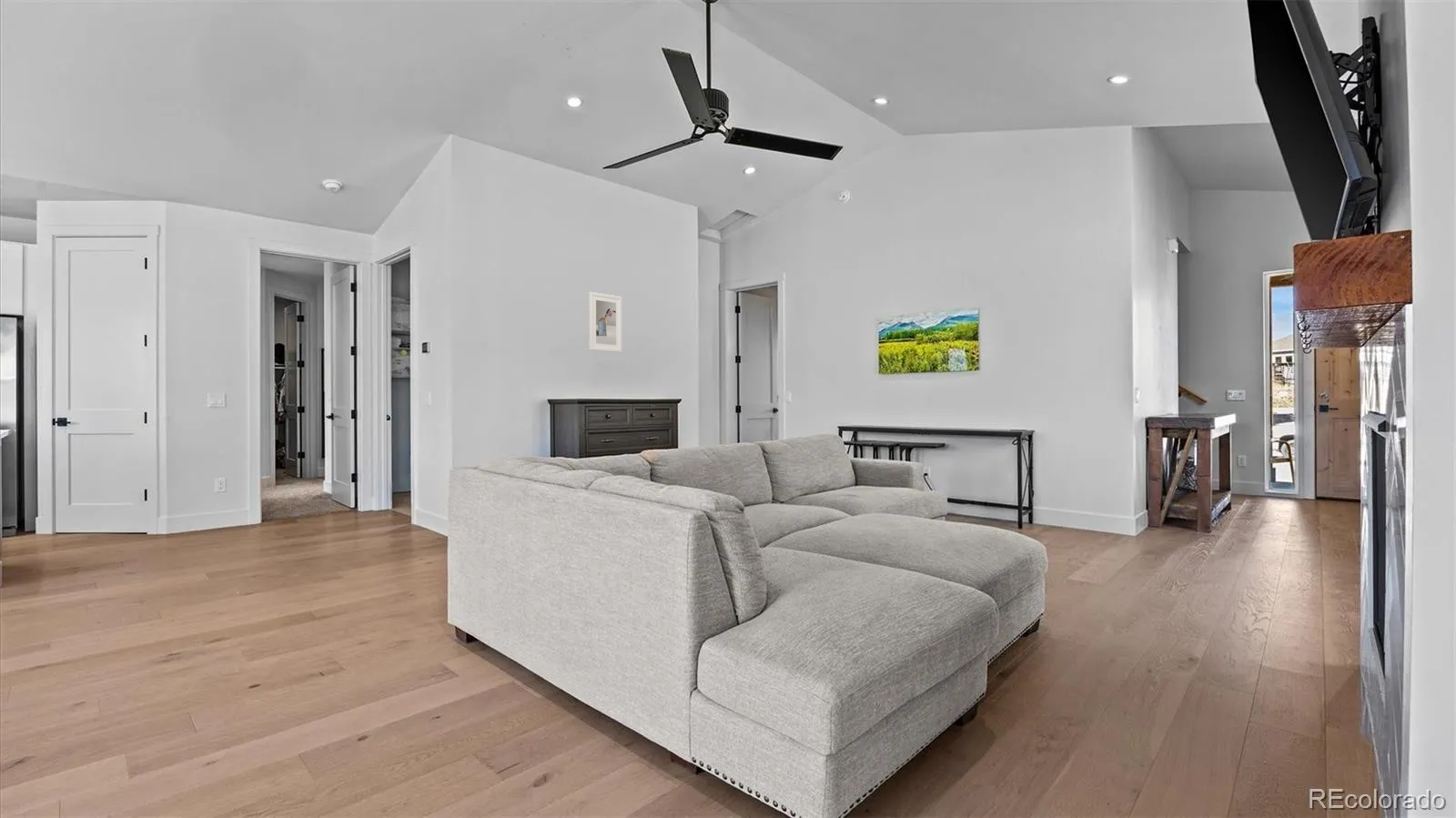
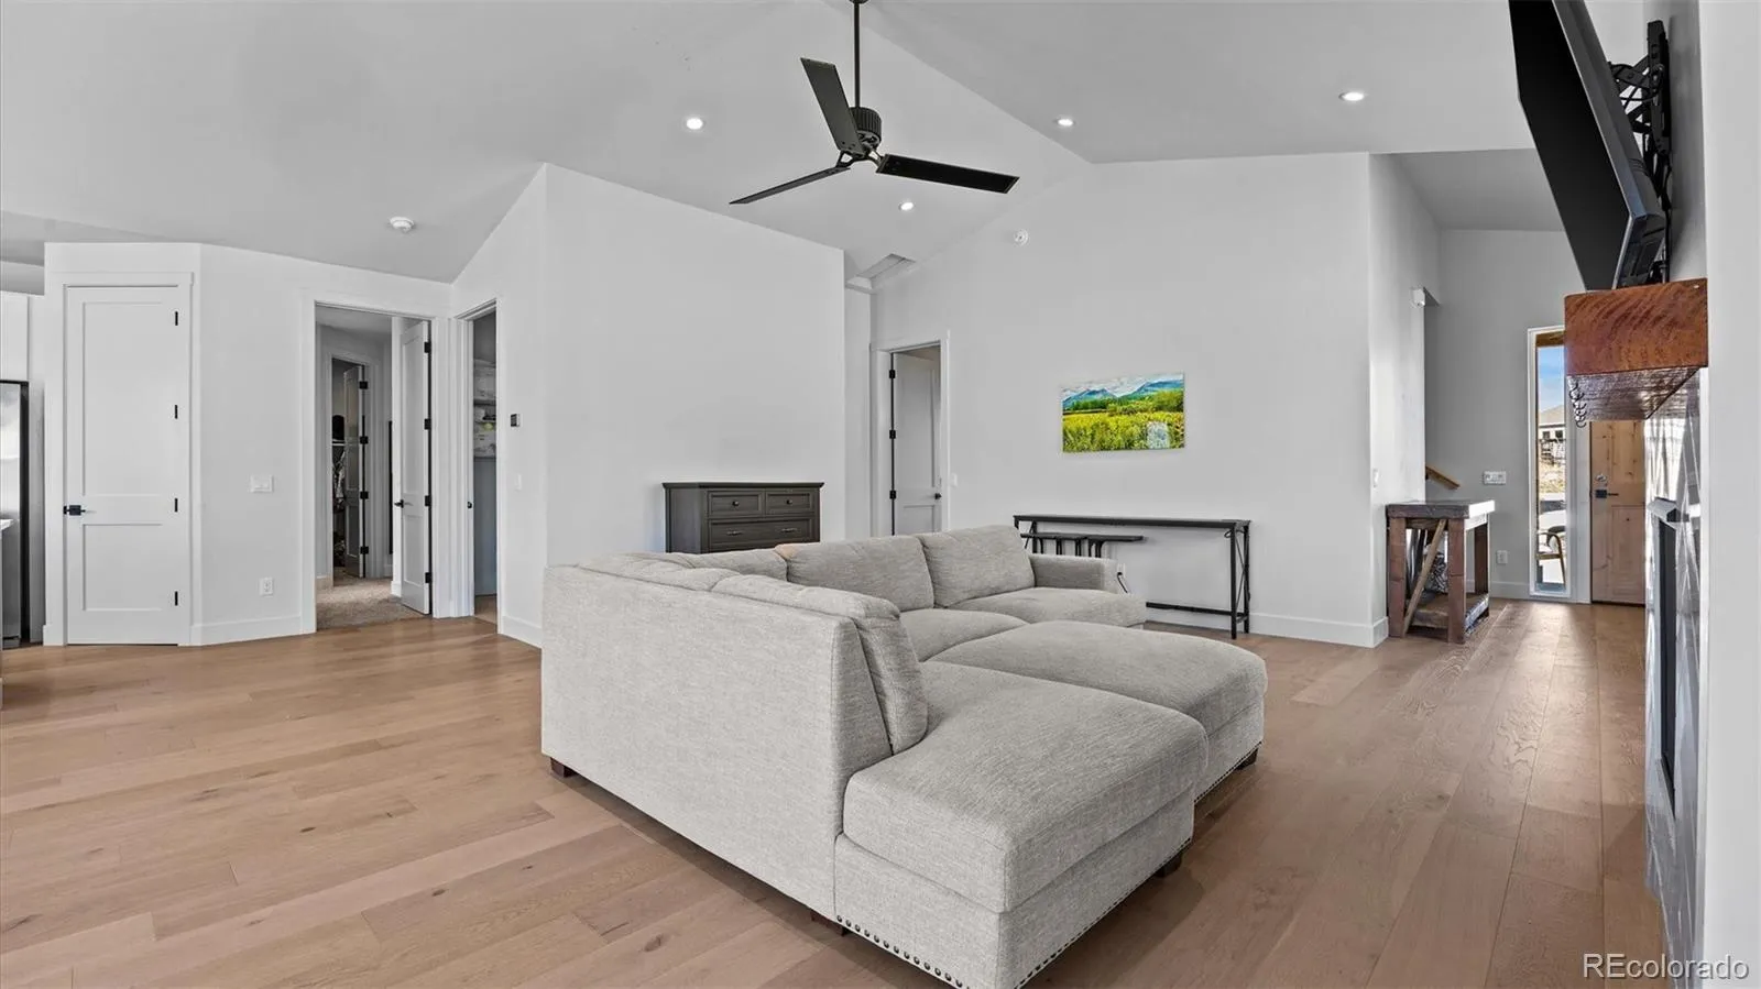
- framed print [588,291,622,353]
